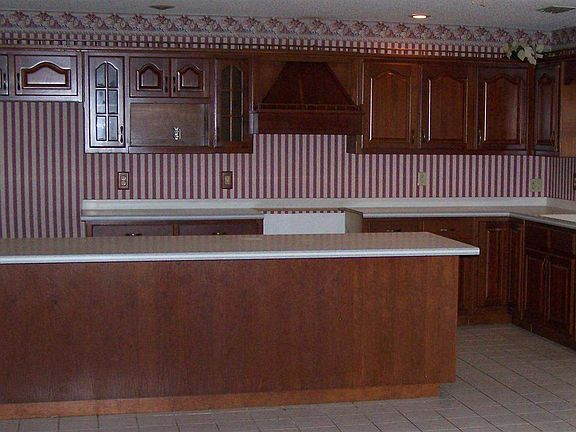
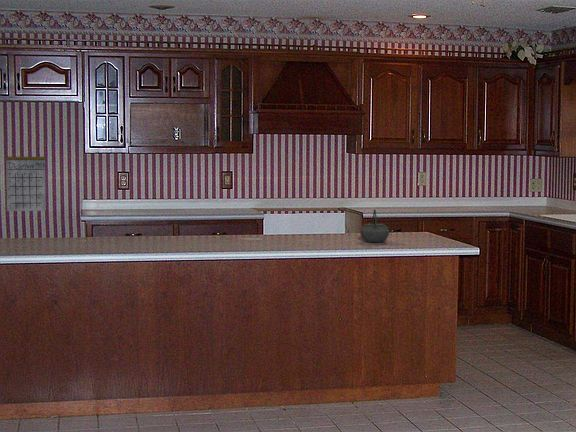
+ kettle [359,208,390,243]
+ calendar [5,150,47,212]
